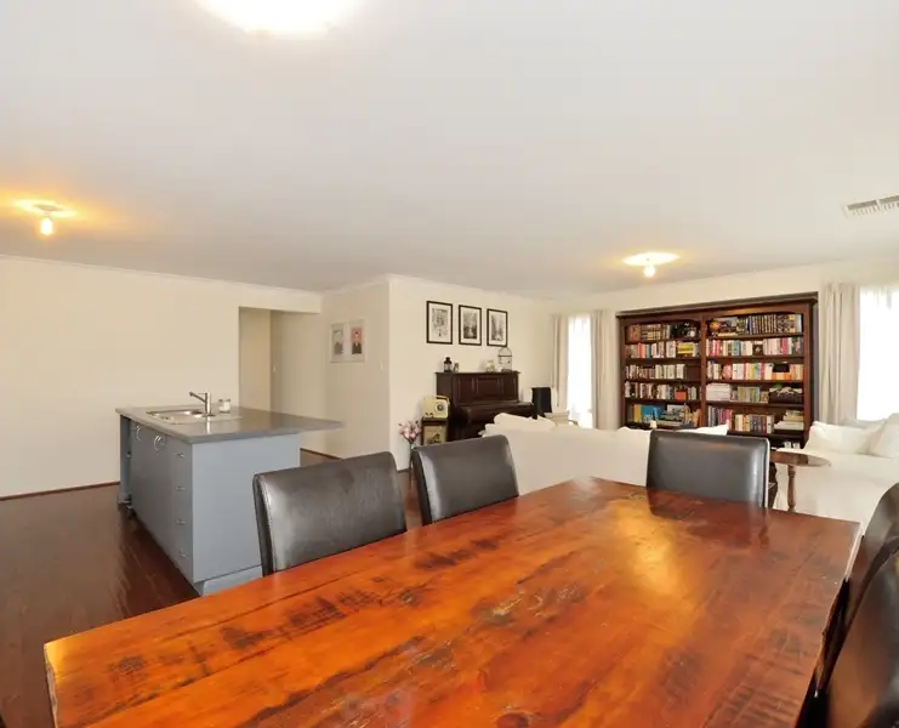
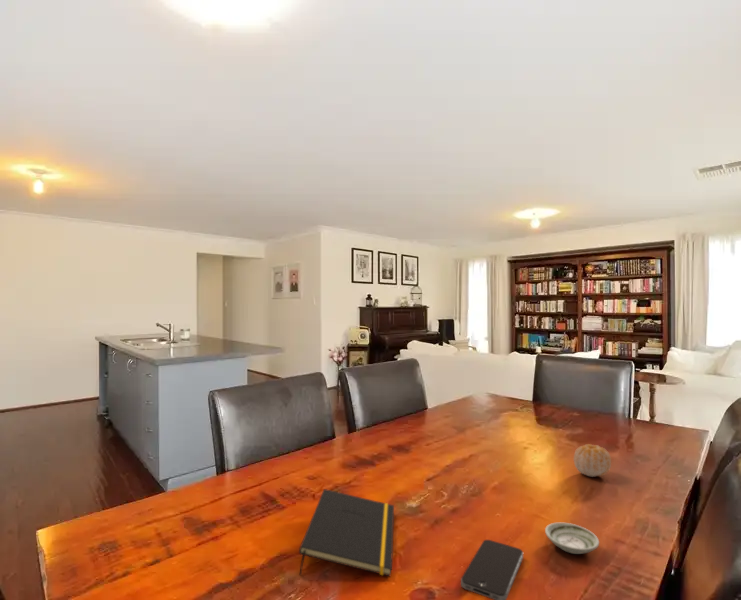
+ fruit [573,443,612,478]
+ saucer [544,522,600,555]
+ notepad [298,488,395,577]
+ smartphone [460,539,524,600]
